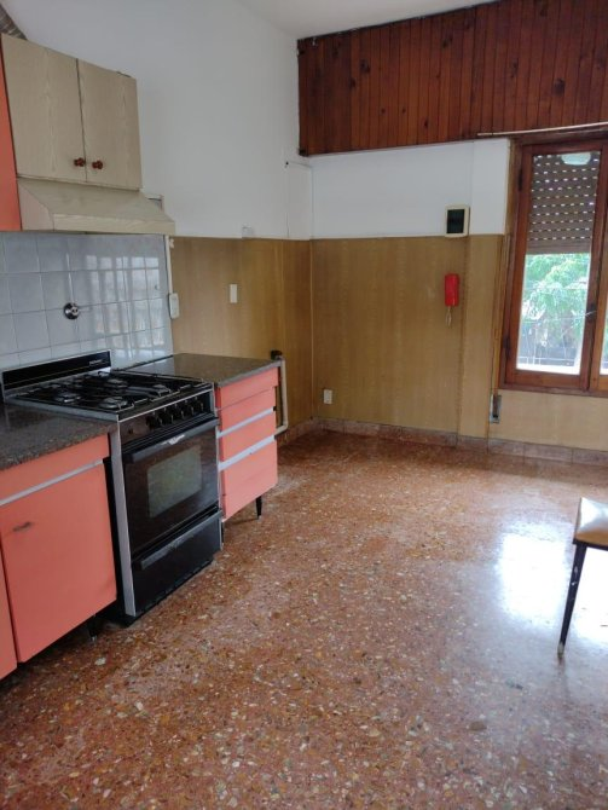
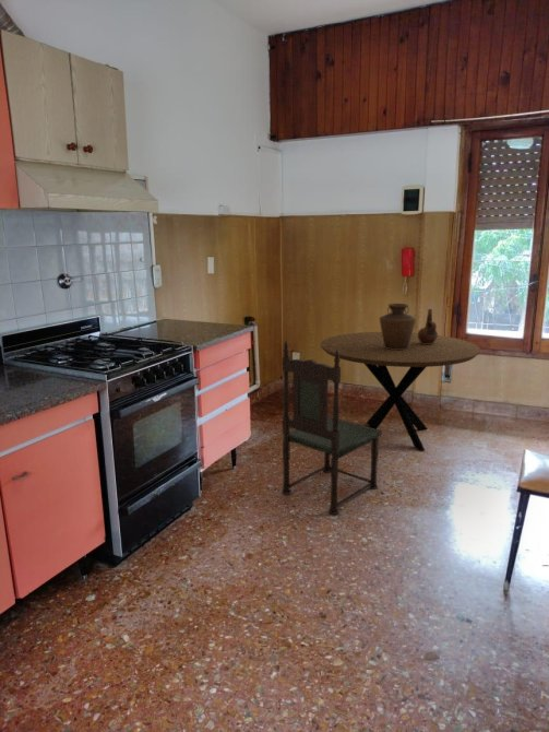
+ dining table [320,331,481,452]
+ dining chair [281,340,382,516]
+ vase [379,303,417,350]
+ ceramic pitcher [417,308,439,344]
